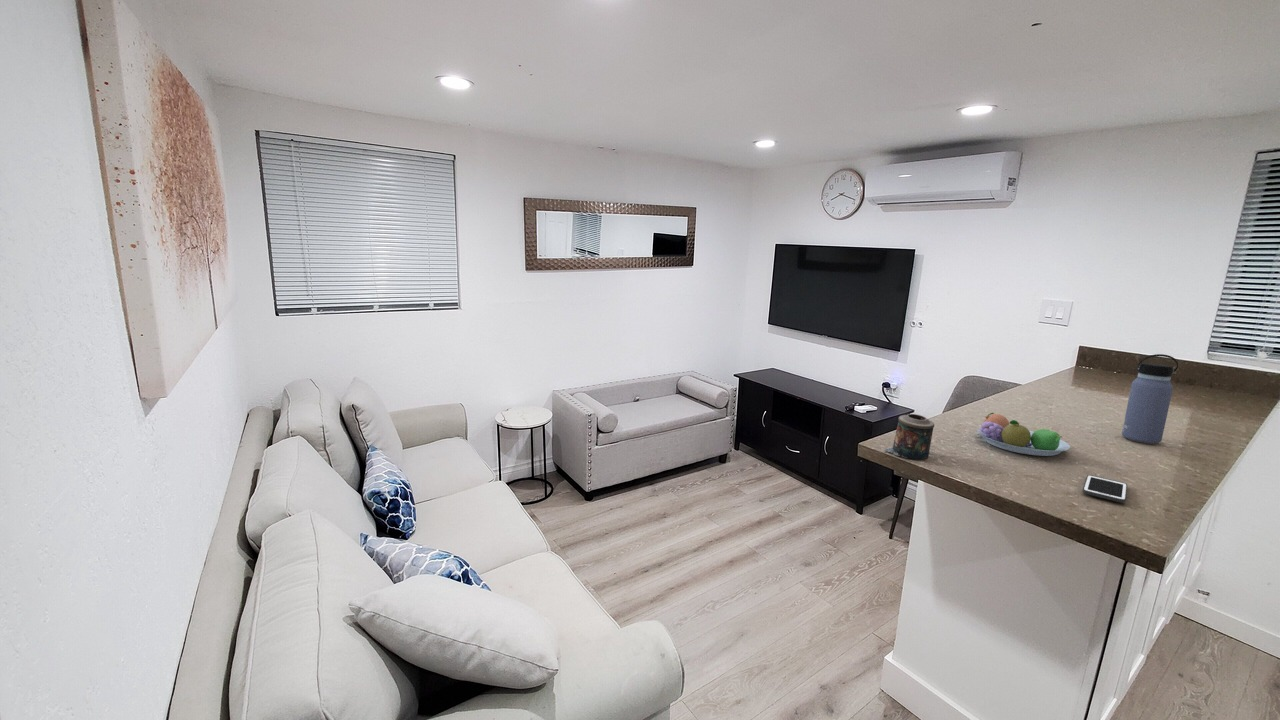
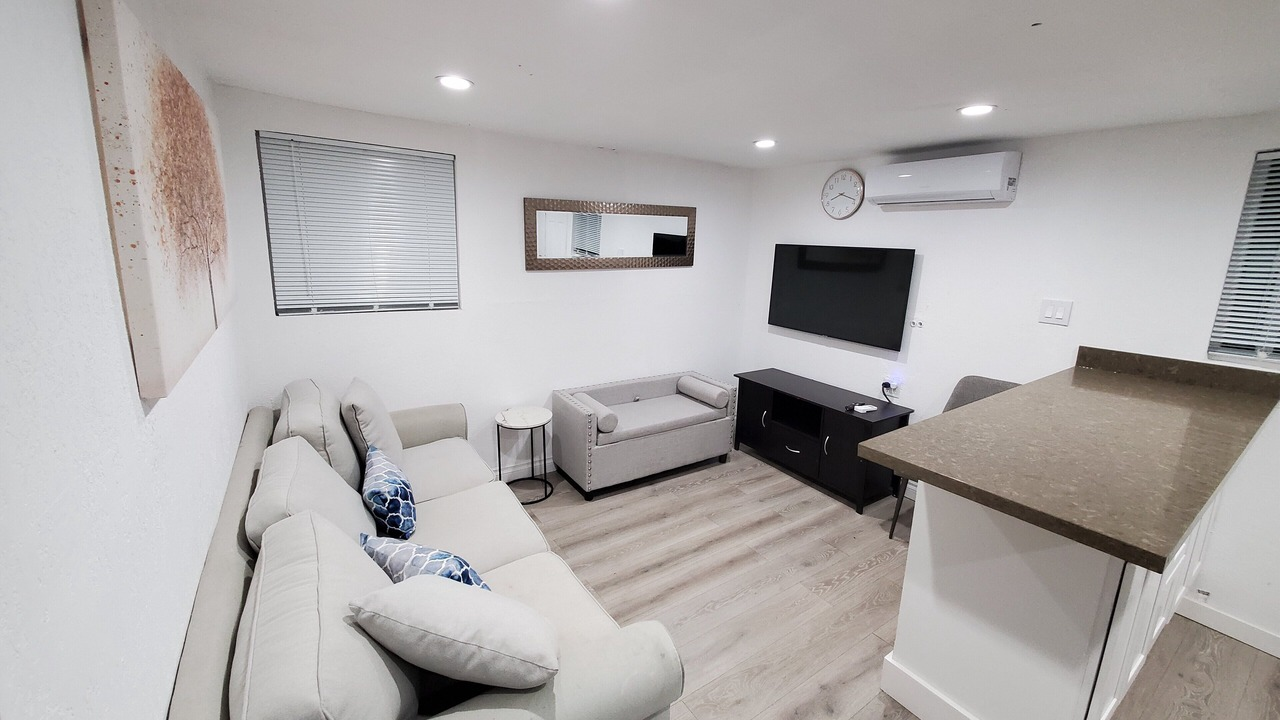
- cell phone [1082,474,1128,504]
- water bottle [1121,353,1179,445]
- candle [883,413,935,460]
- fruit bowl [976,412,1071,457]
